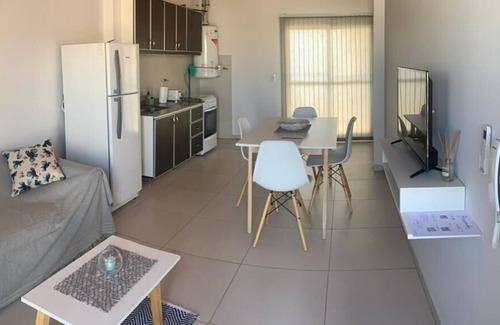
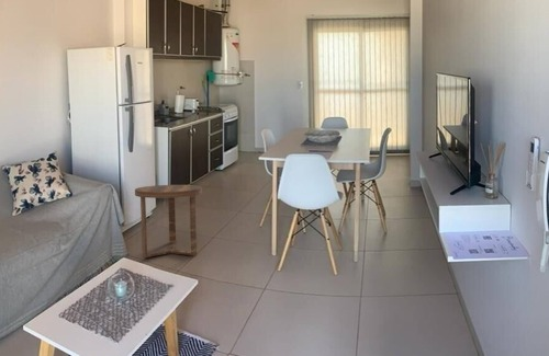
+ side table [134,184,203,259]
